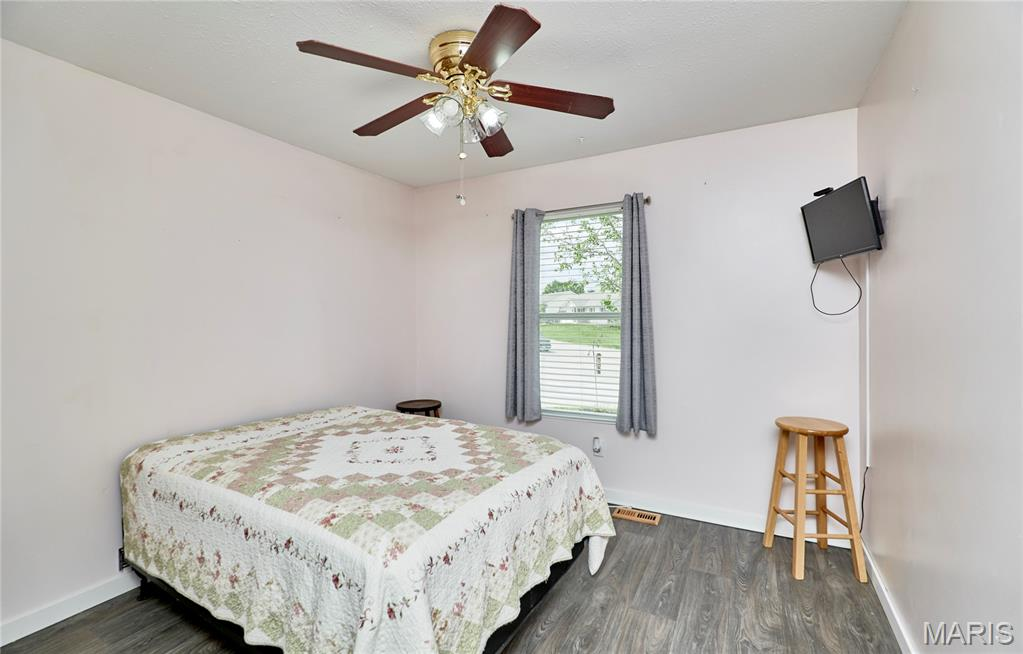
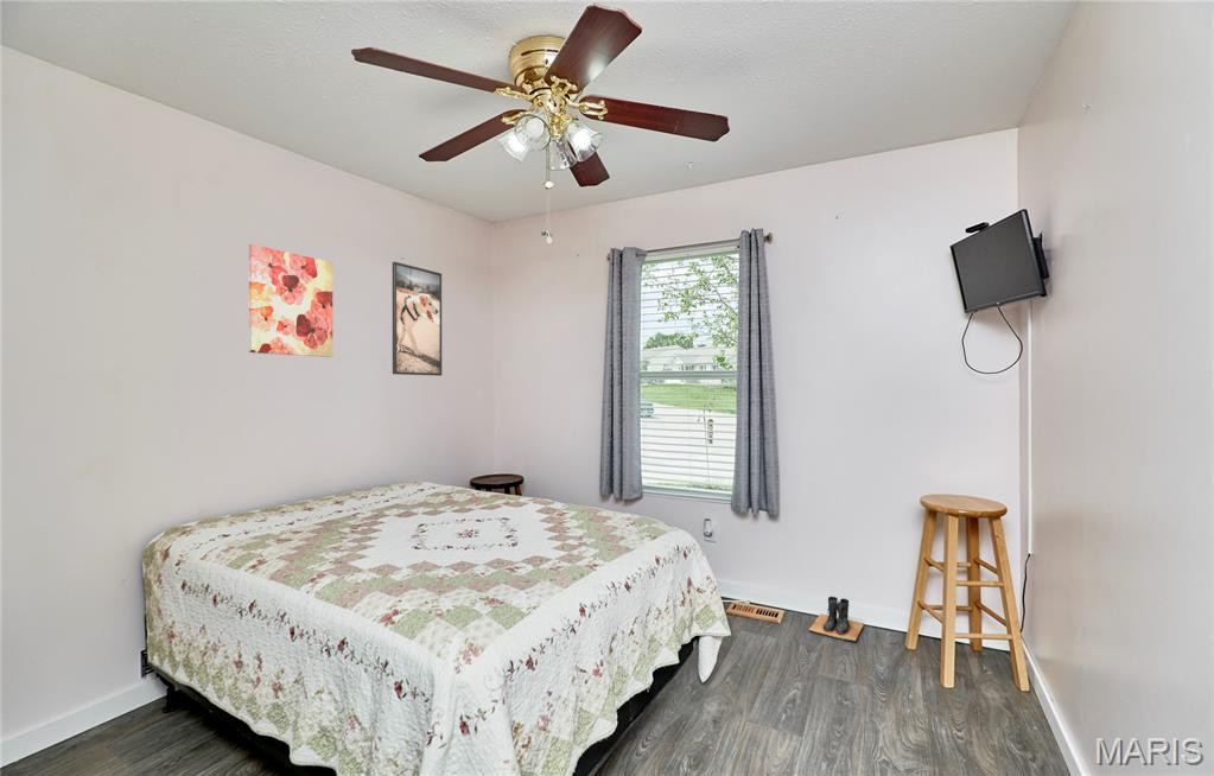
+ wall art [248,243,333,358]
+ boots [808,596,865,643]
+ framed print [392,261,443,377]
